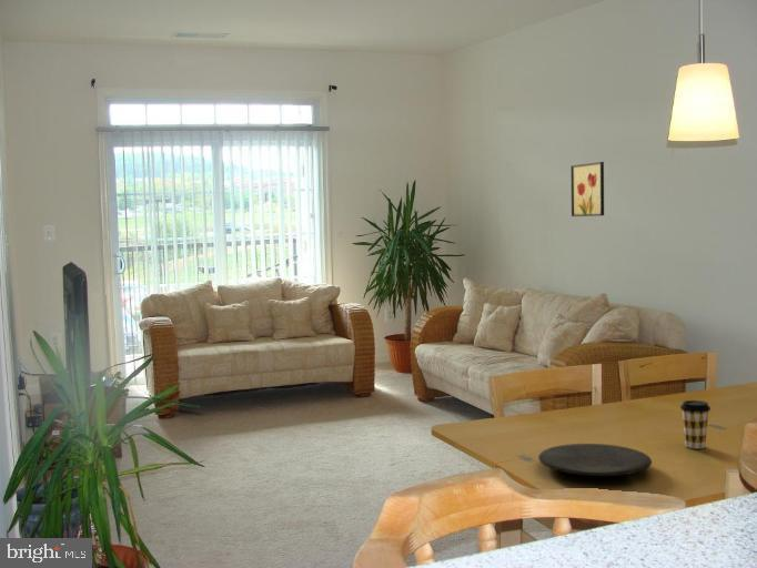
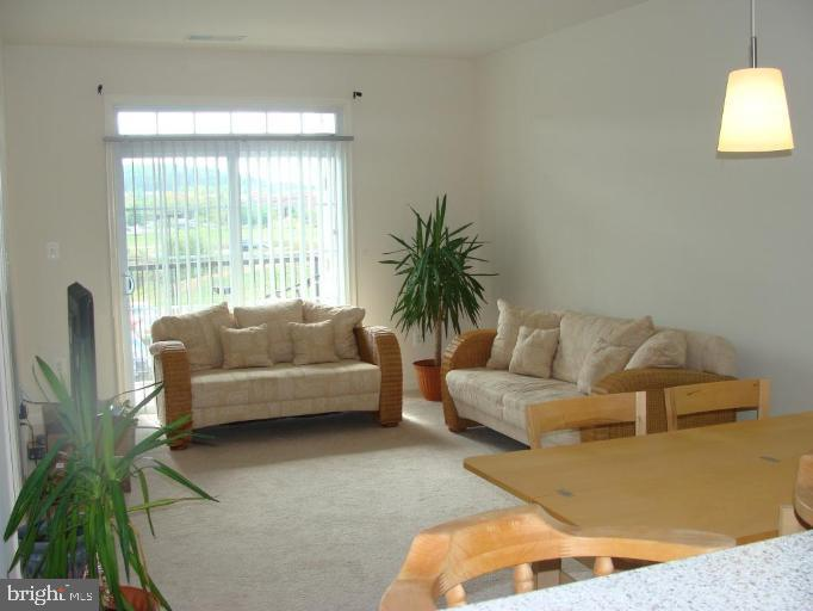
- wall art [569,161,605,217]
- plate [537,443,653,477]
- coffee cup [679,399,711,449]
